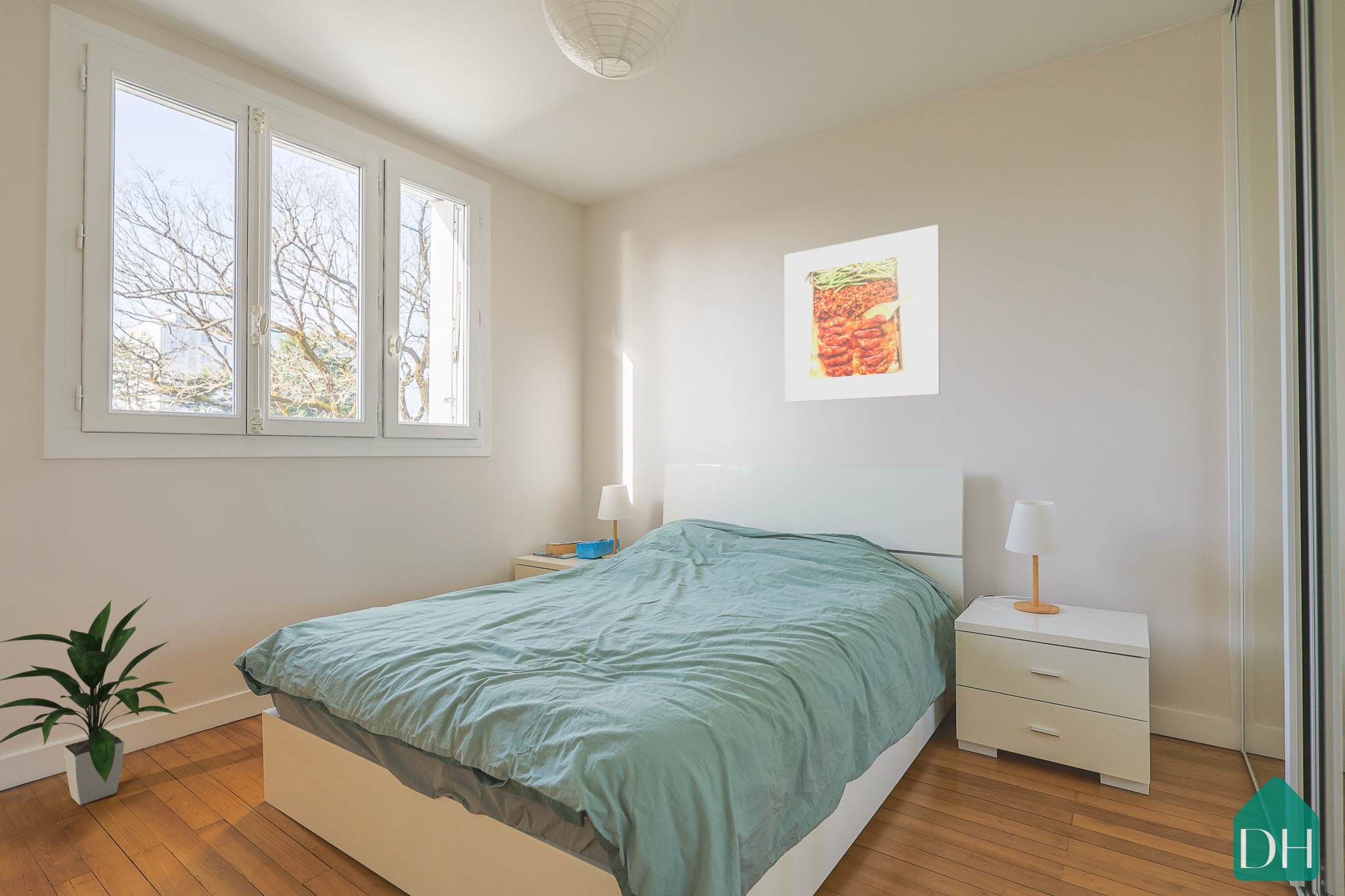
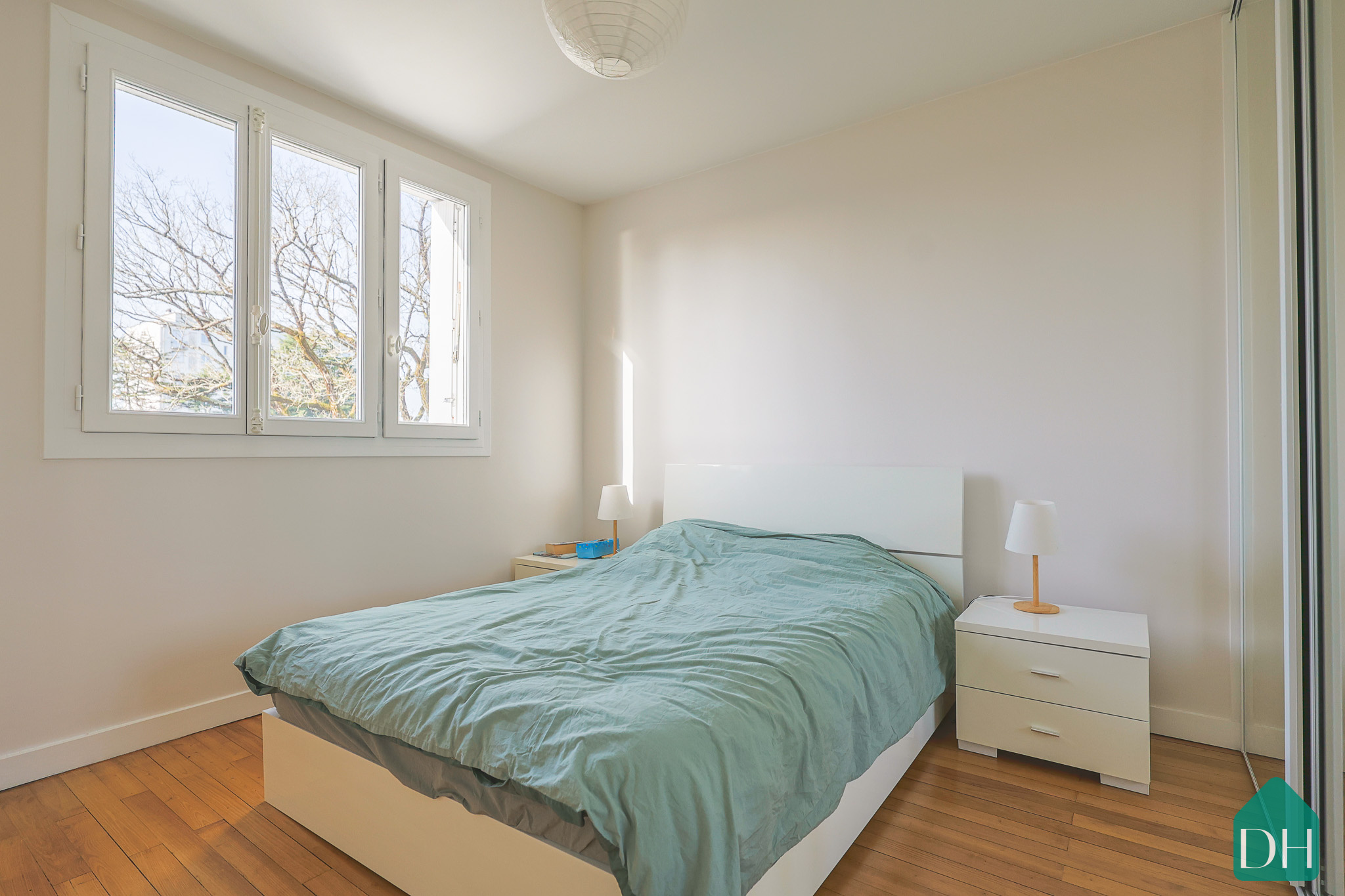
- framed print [784,224,940,403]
- indoor plant [0,597,178,805]
